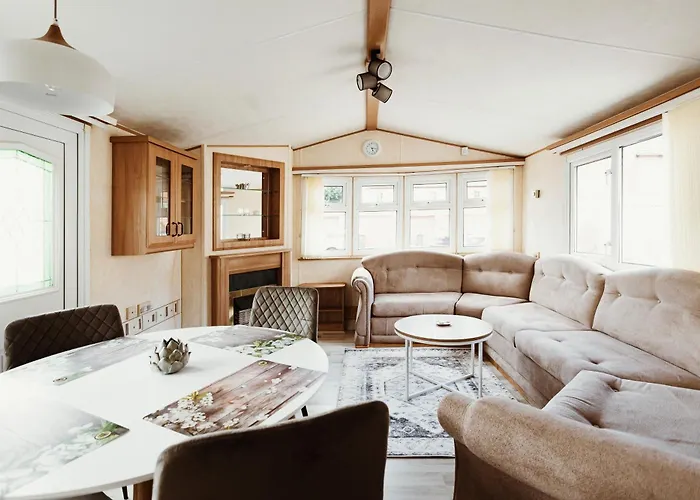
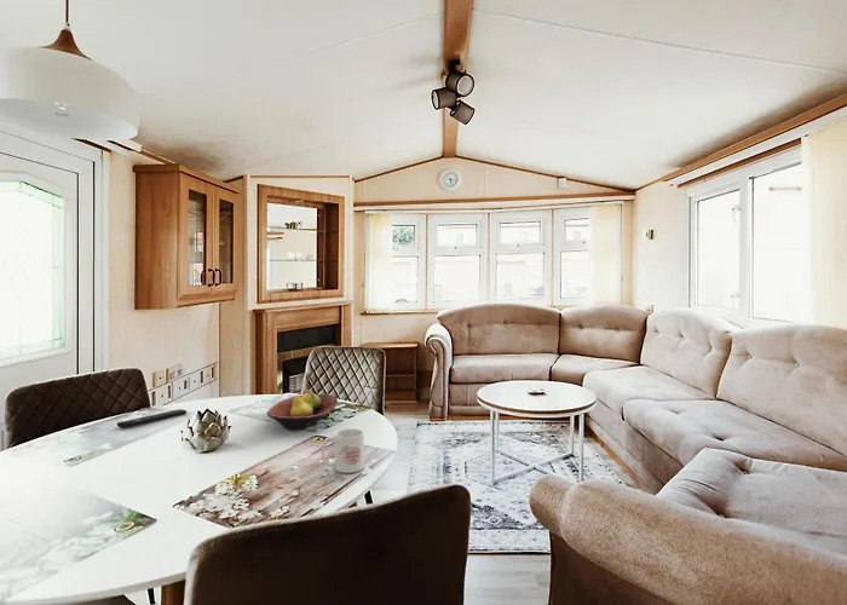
+ mug [321,427,365,474]
+ remote control [116,408,188,430]
+ fruit bowl [266,388,339,432]
